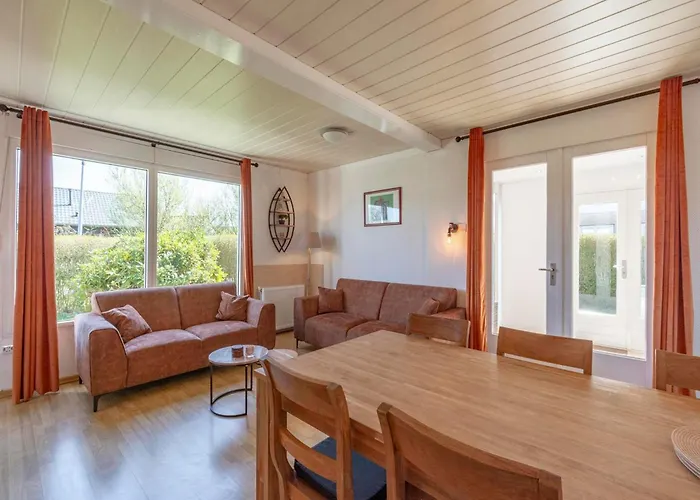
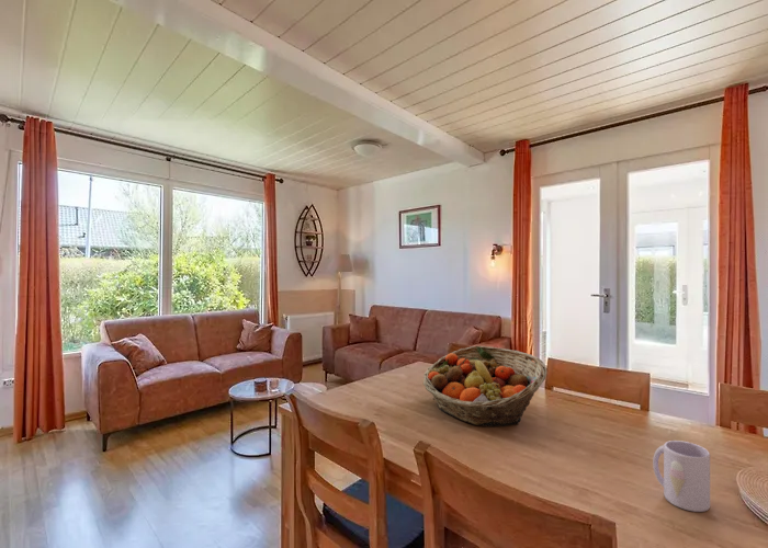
+ mug [652,439,711,513]
+ fruit basket [422,345,547,427]
